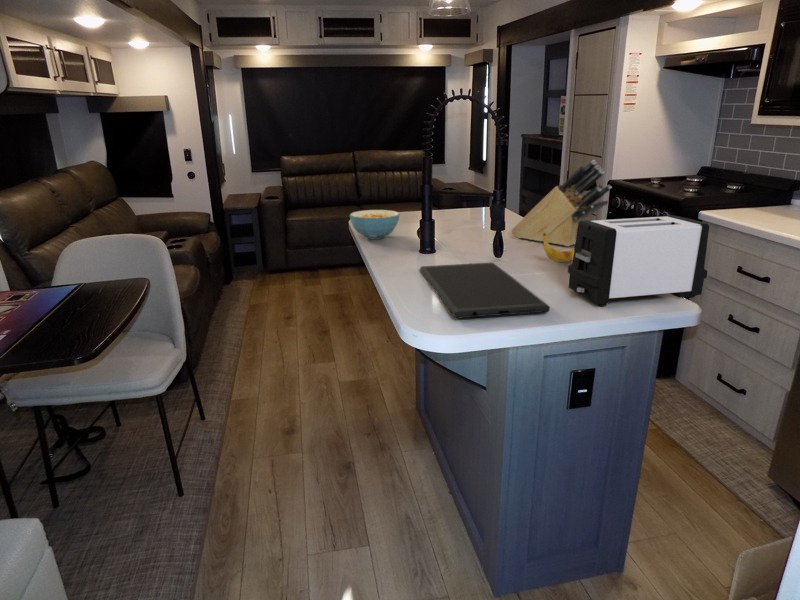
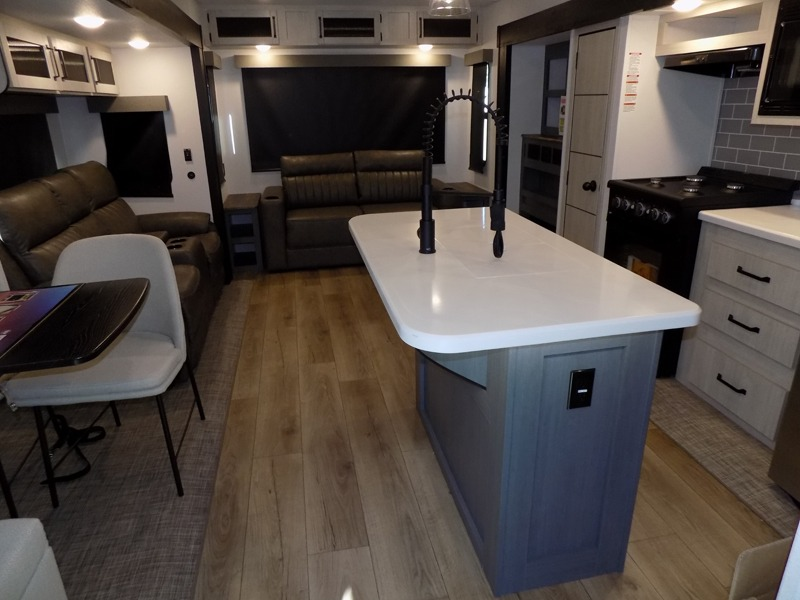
- knife block [510,159,613,247]
- cereal bowl [349,209,401,240]
- toaster [567,214,710,307]
- banana [543,233,574,263]
- cutting board [419,262,551,319]
